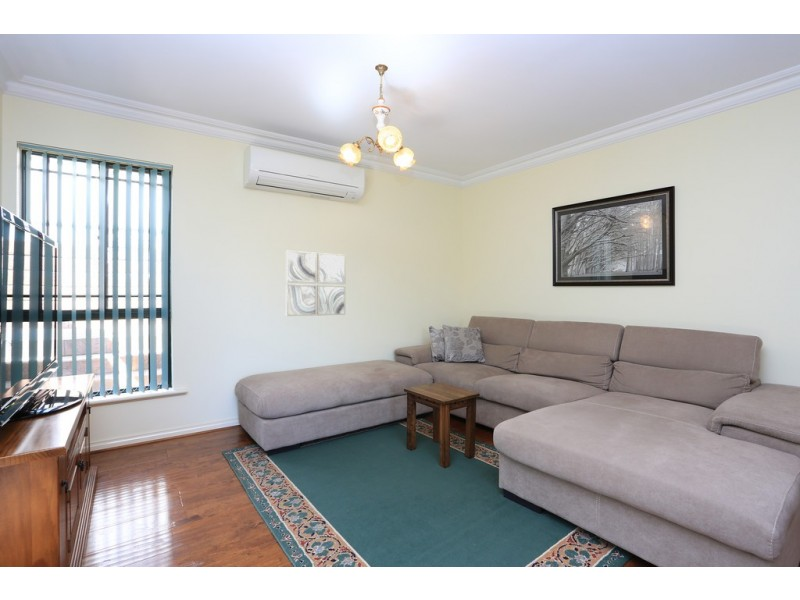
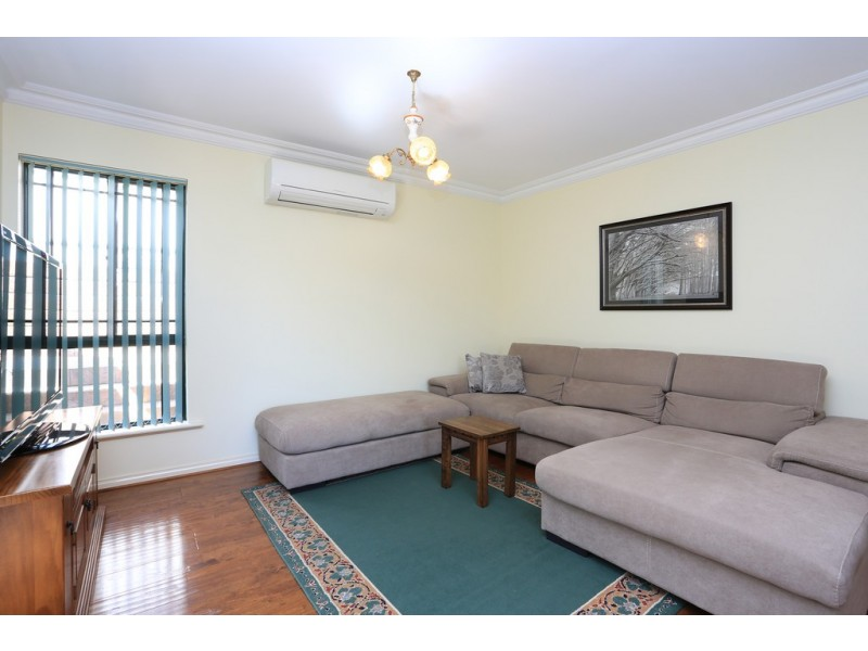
- wall art [285,250,347,317]
